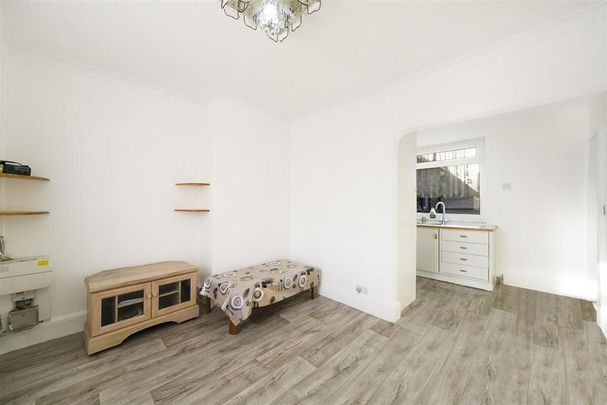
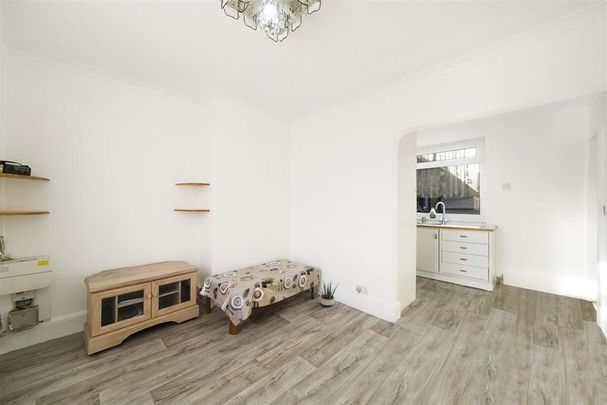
+ potted plant [316,279,339,307]
